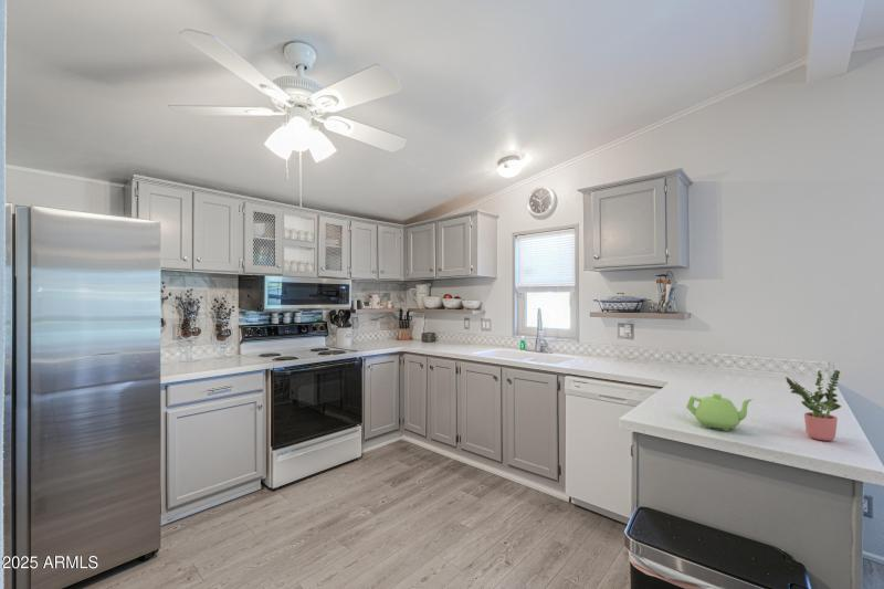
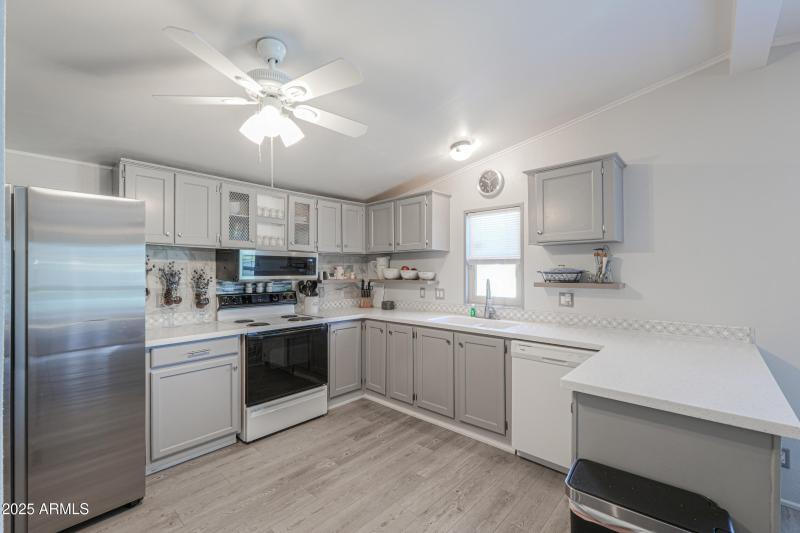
- teapot [685,392,754,432]
- potted plant [785,369,842,442]
